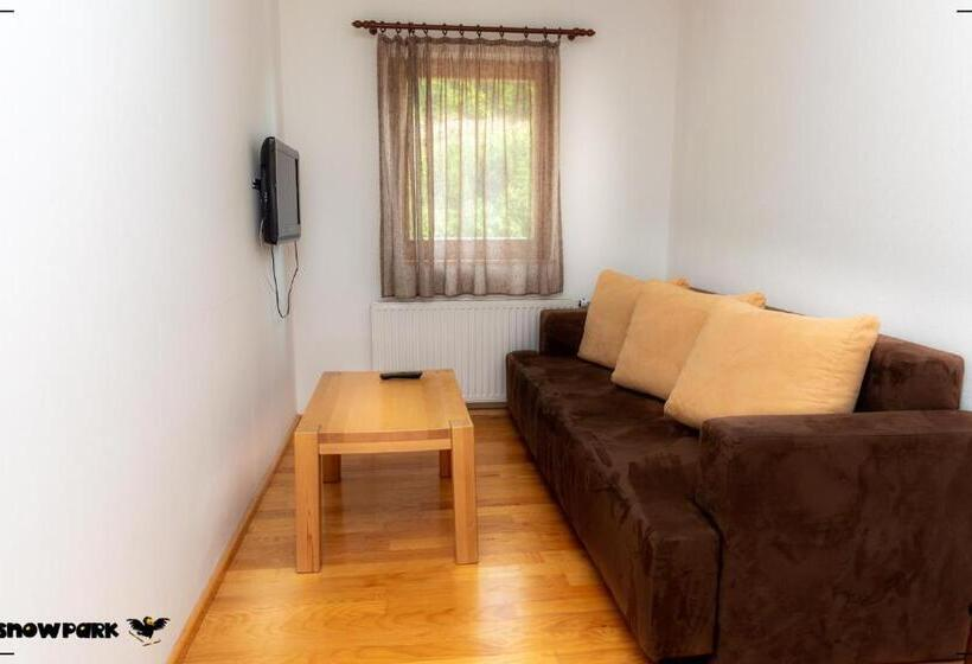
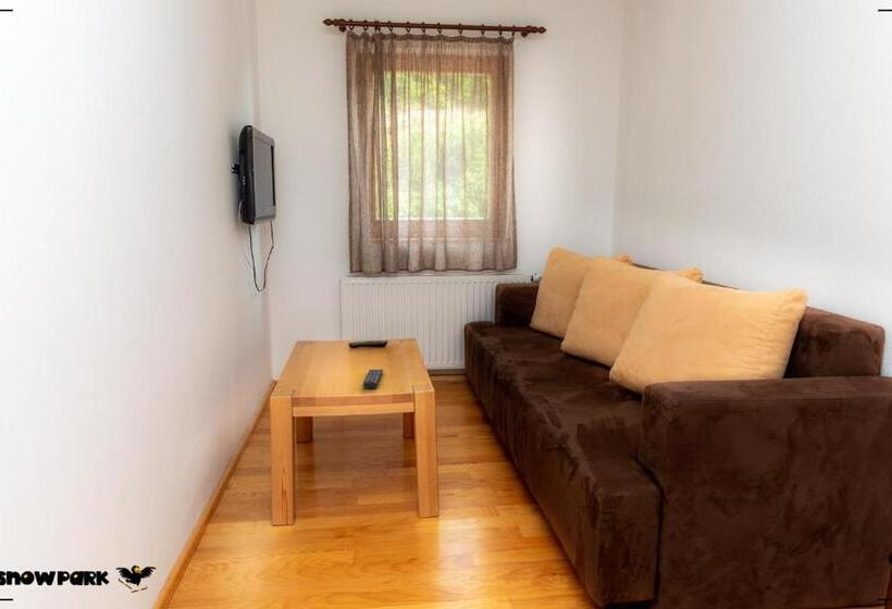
+ remote control [362,369,384,389]
